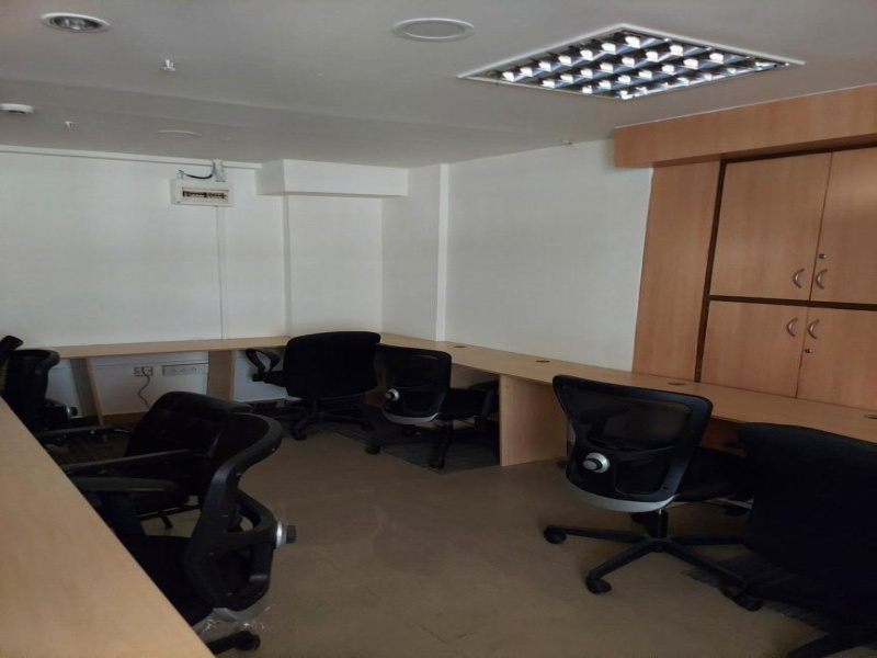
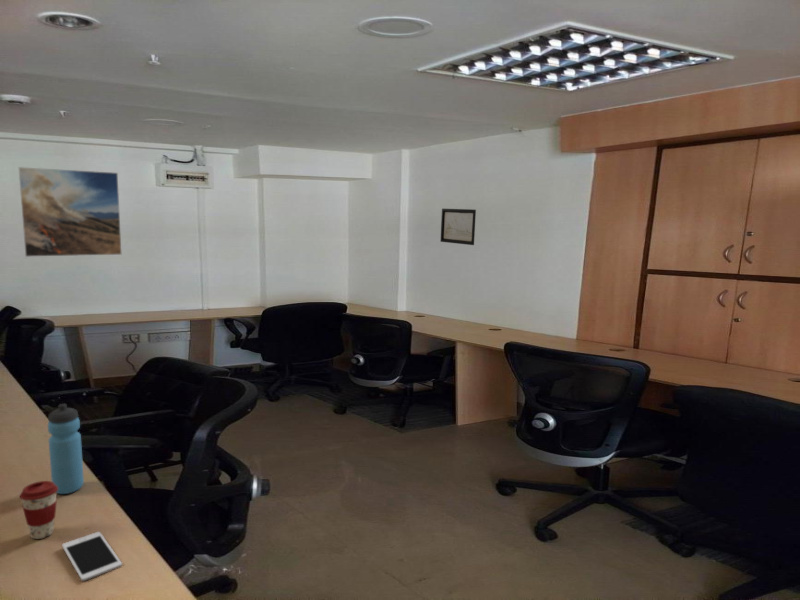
+ water bottle [47,403,85,495]
+ wall art [439,208,477,246]
+ cell phone [61,531,123,582]
+ coffee cup [19,480,58,540]
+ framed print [18,166,123,258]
